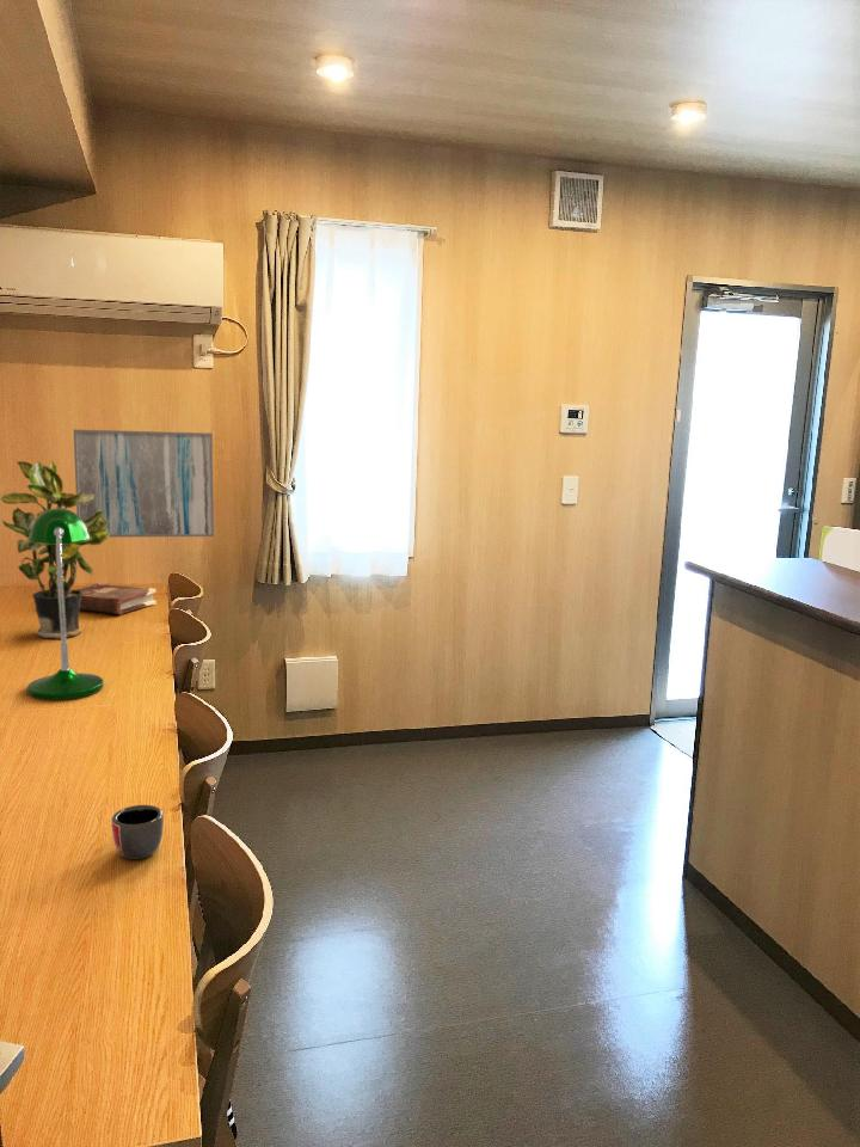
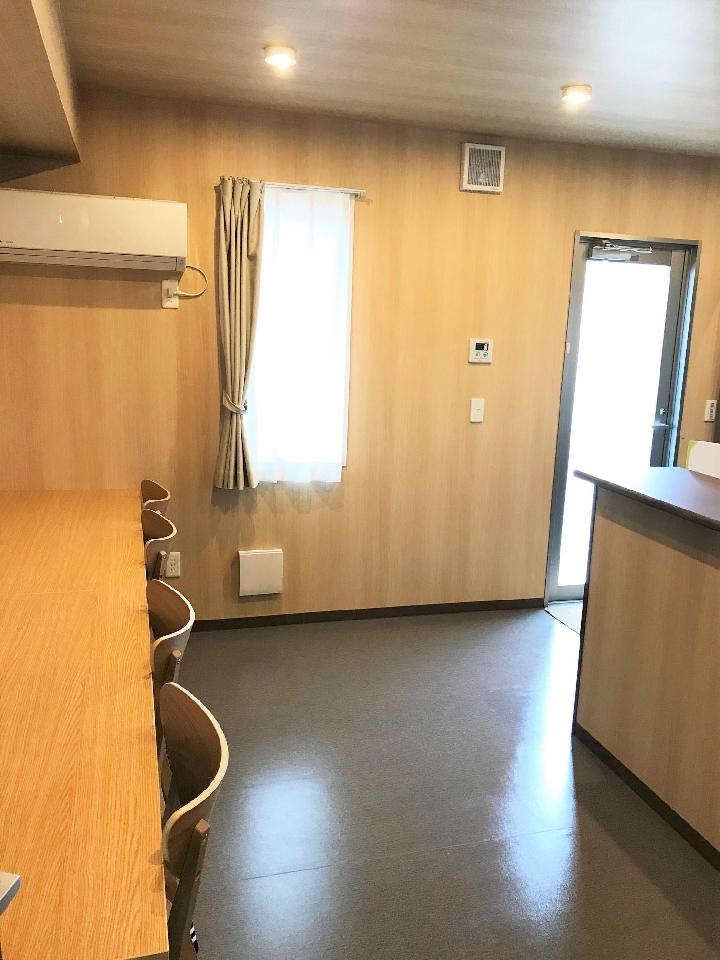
- mug [110,804,165,860]
- potted plant [0,459,110,640]
- desk lamp [26,508,105,700]
- book [75,582,158,615]
- wall art [72,429,215,539]
